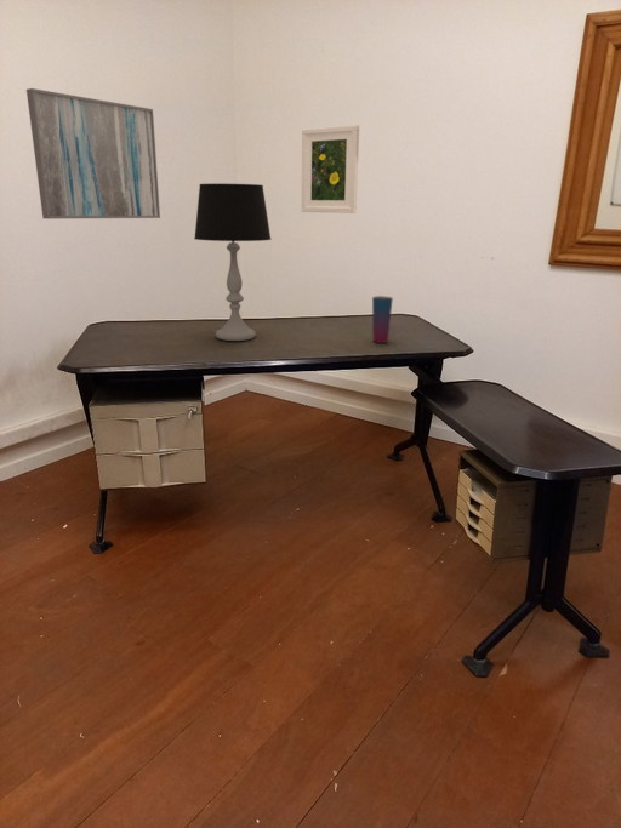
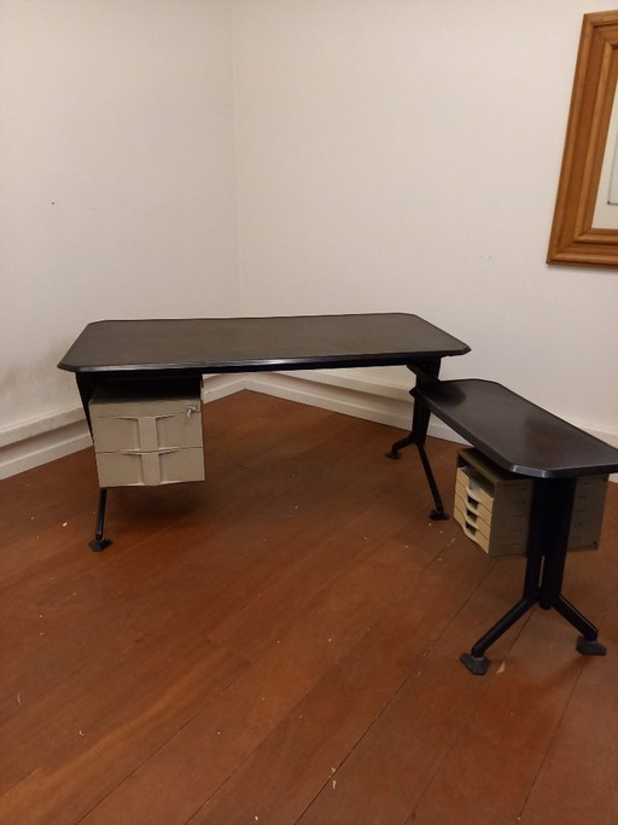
- table lamp [193,183,273,342]
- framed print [301,124,360,215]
- cup [371,295,394,344]
- wall art [25,87,161,219]
